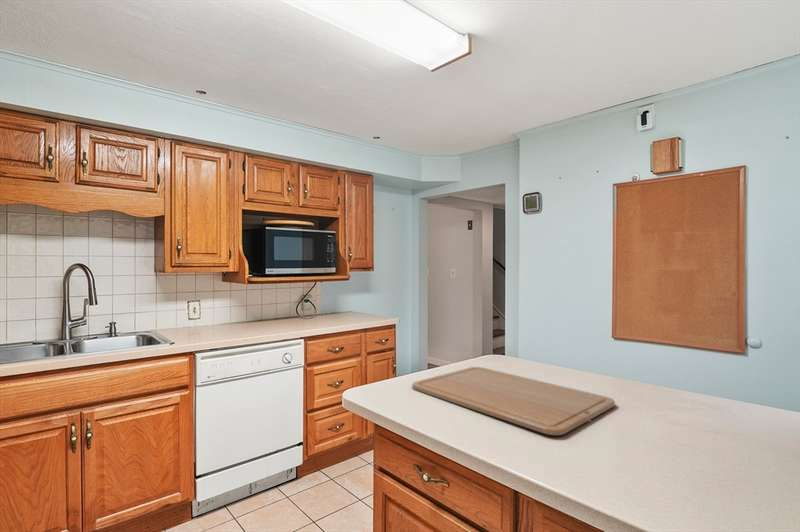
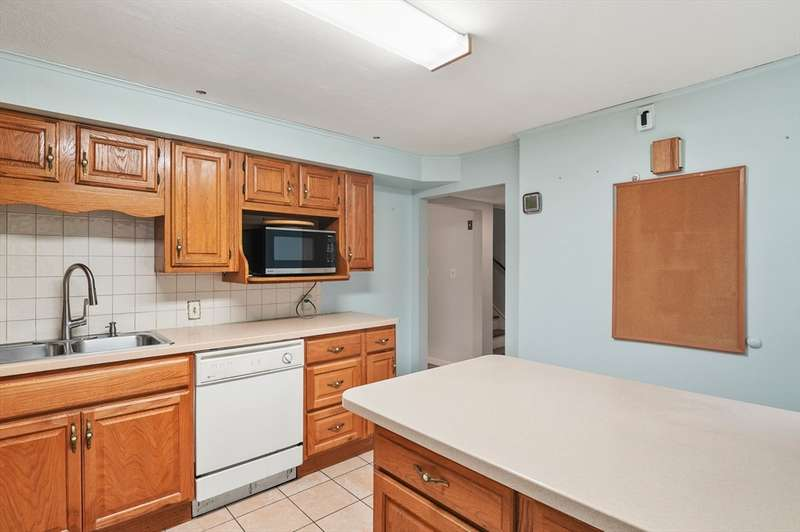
- chopping board [411,366,616,436]
